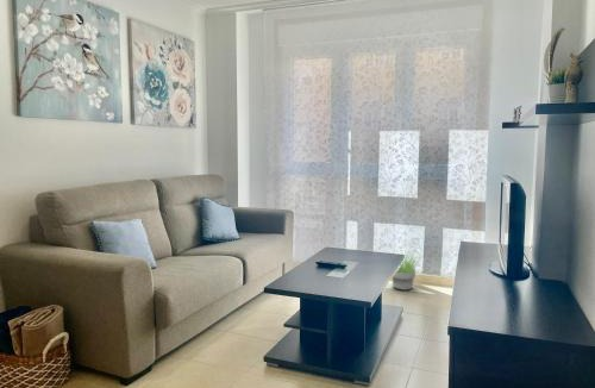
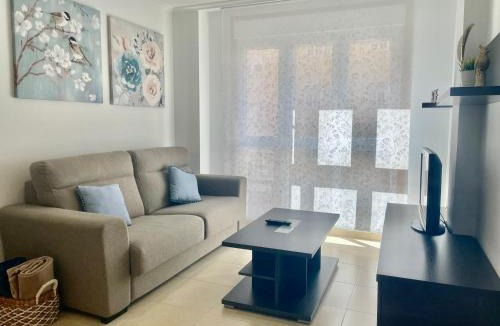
- potted plant [392,250,425,292]
